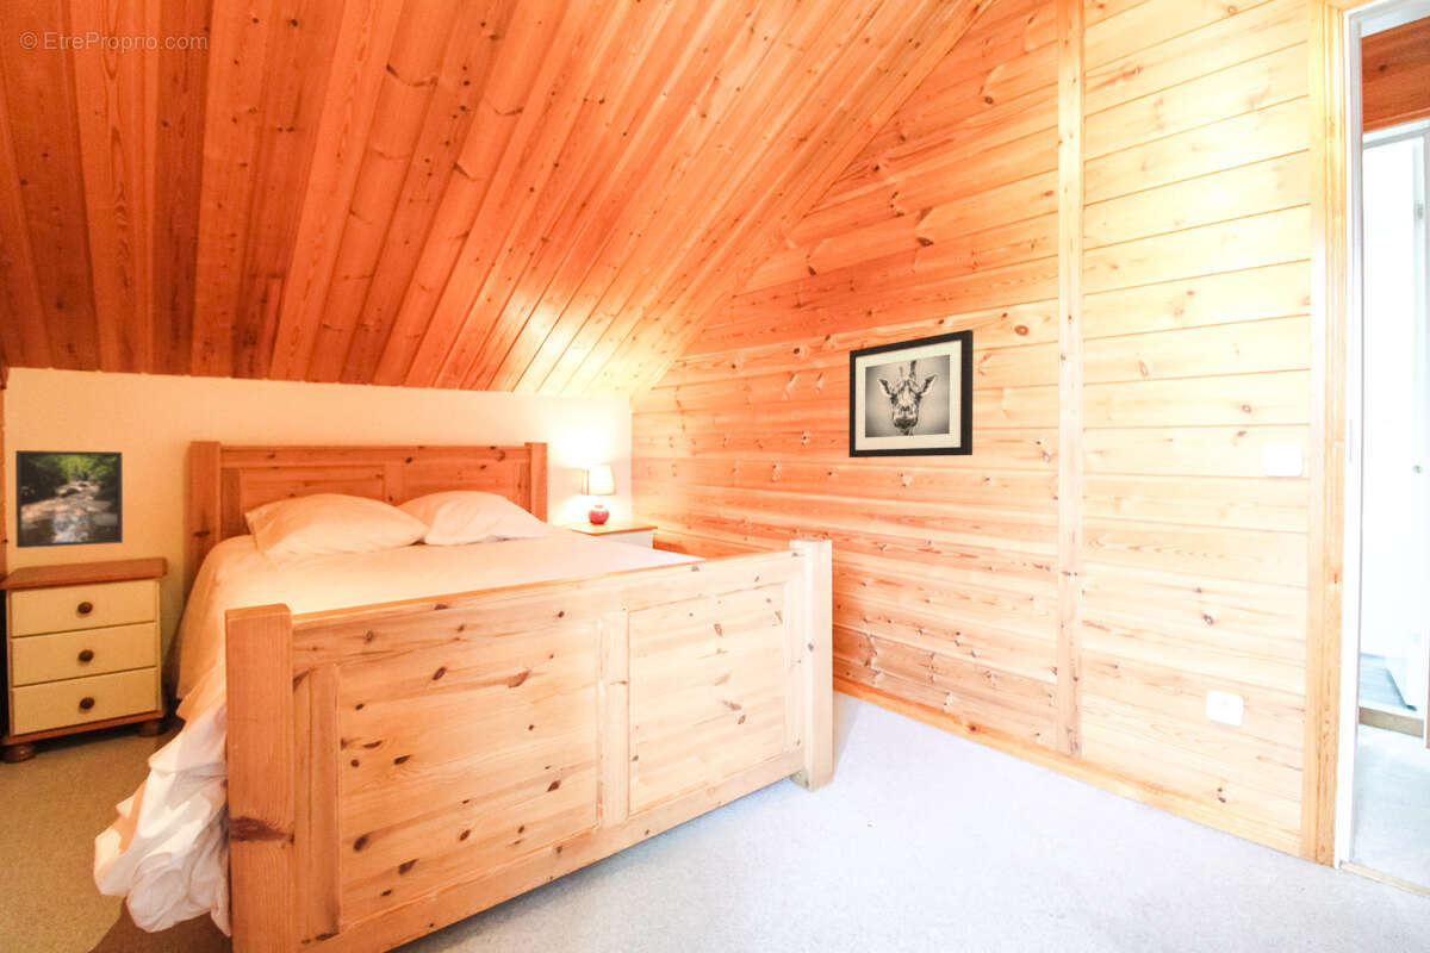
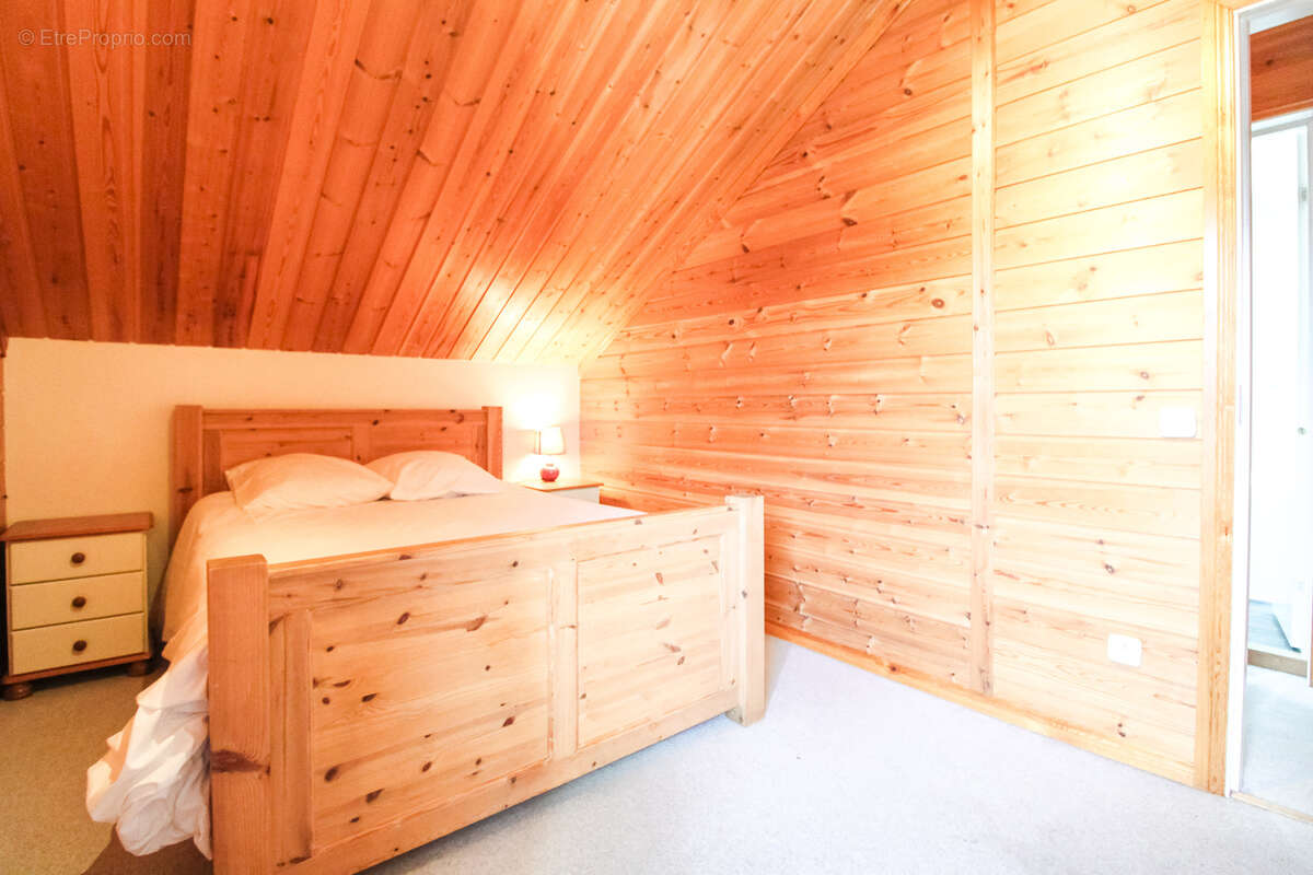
- wall art [847,329,975,459]
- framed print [14,449,124,549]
